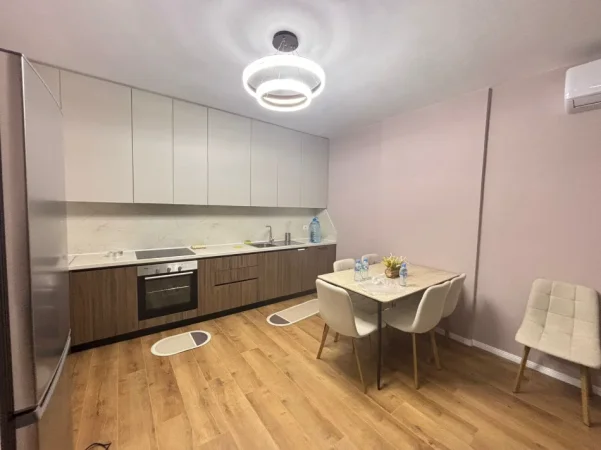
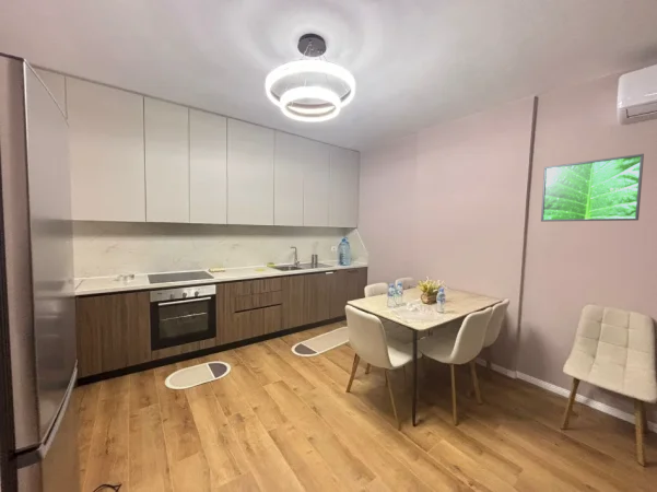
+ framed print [540,153,645,223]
